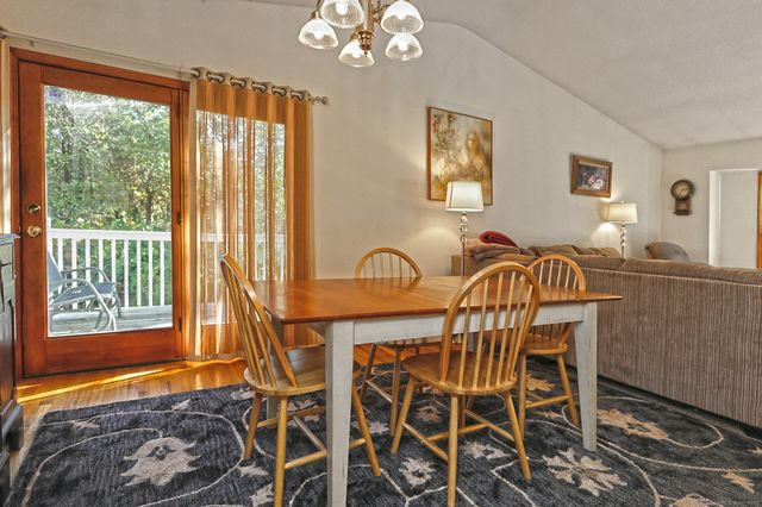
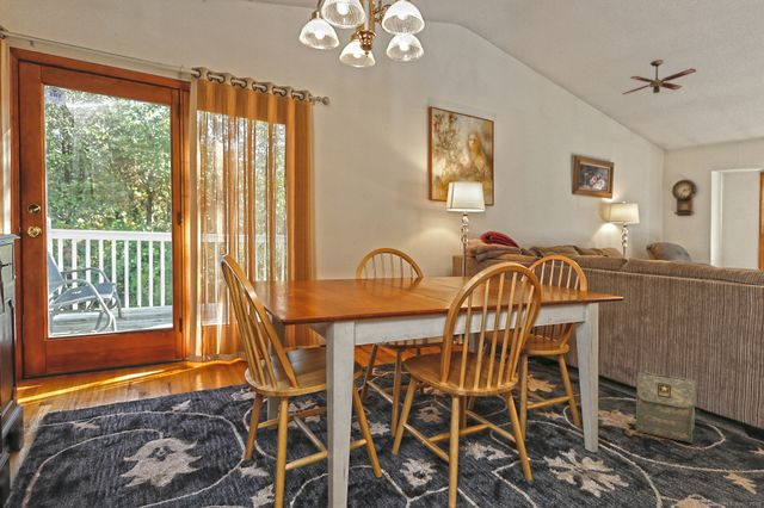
+ bag [635,370,696,445]
+ ceiling fan [621,58,697,95]
